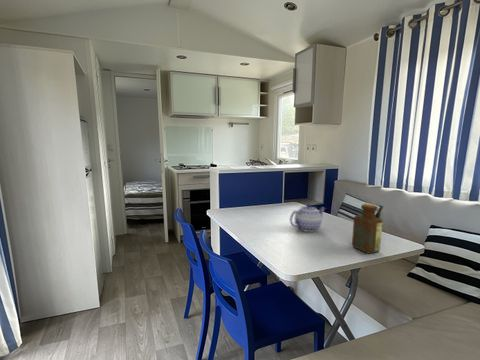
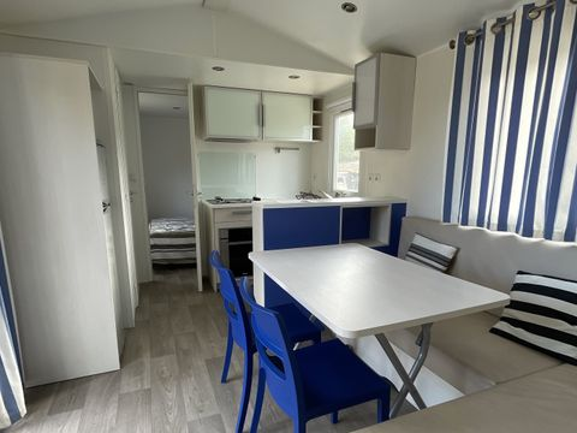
- teapot [289,203,327,233]
- bottle [351,202,384,255]
